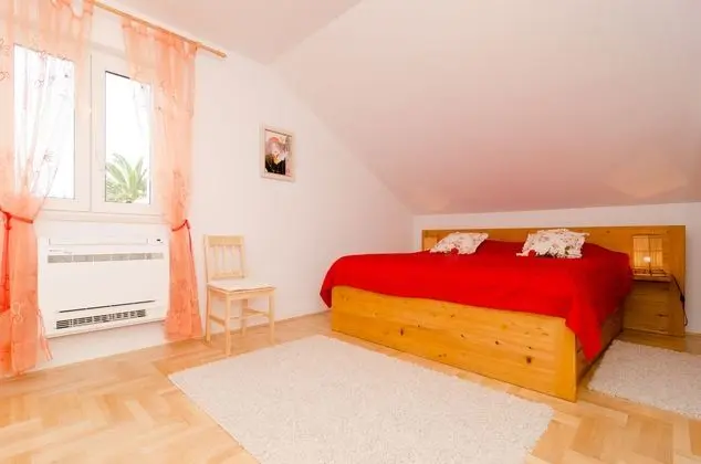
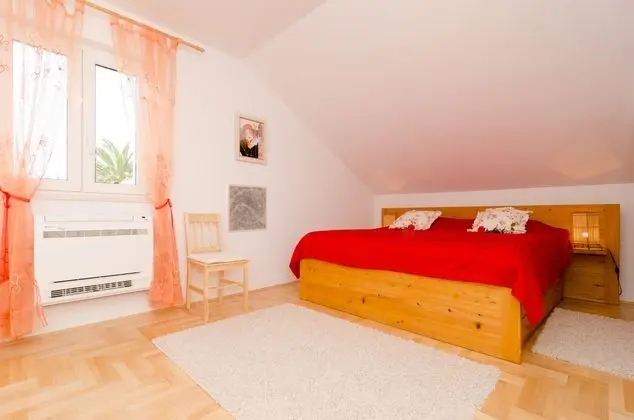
+ wall art [225,183,268,234]
